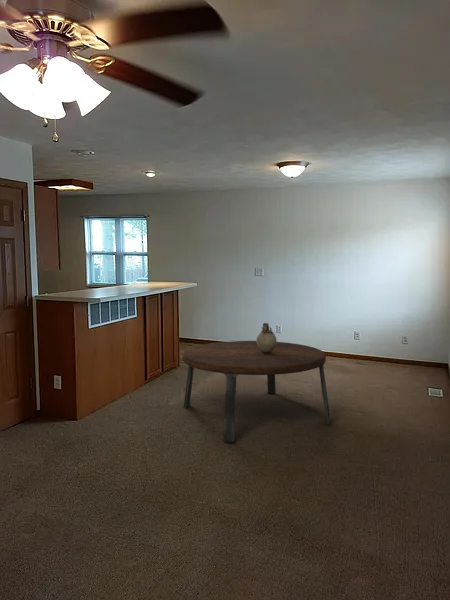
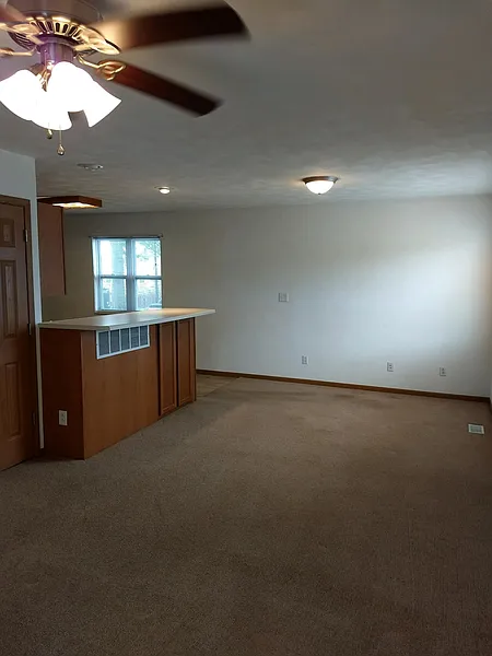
- dining table [182,340,331,443]
- vase [255,322,278,353]
